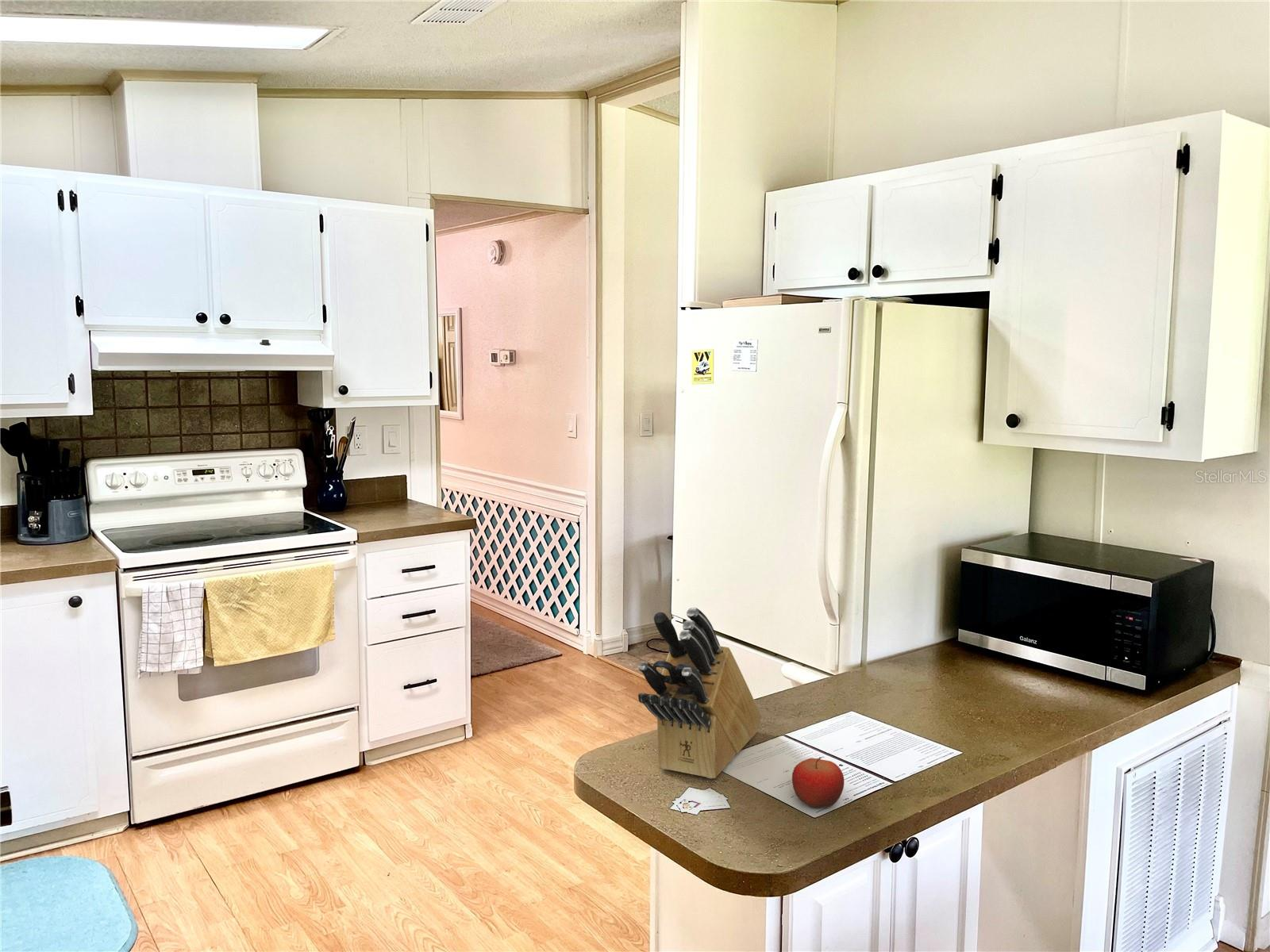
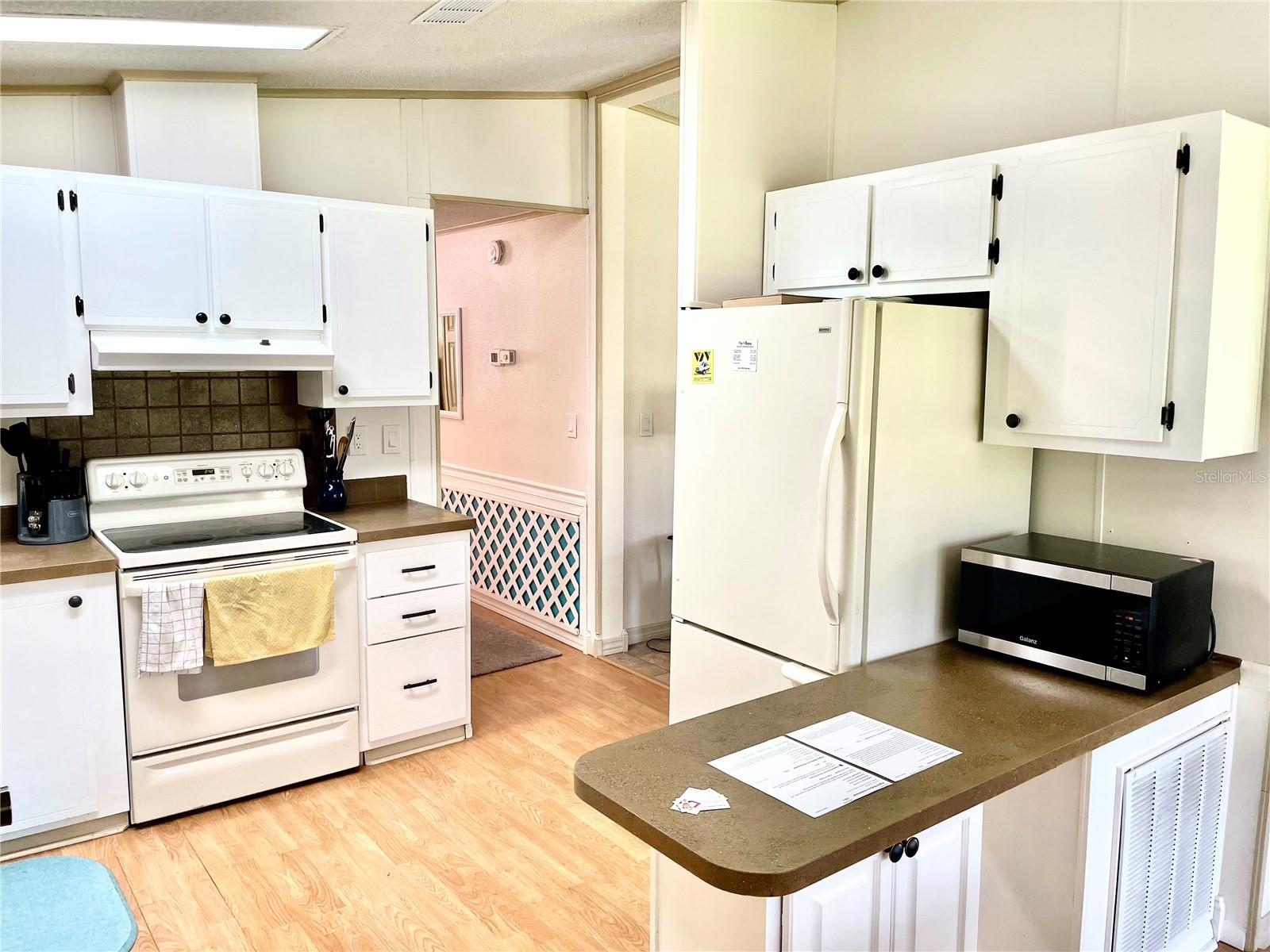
- knife block [637,607,762,779]
- fruit [791,757,845,808]
